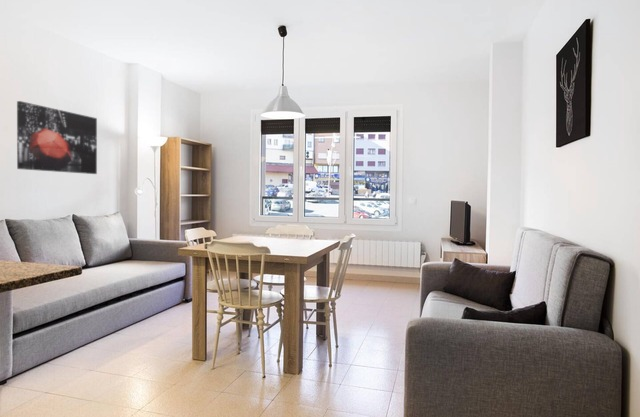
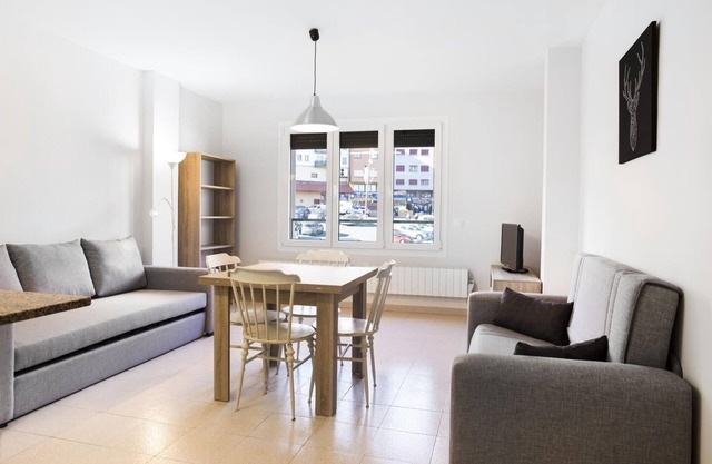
- wall art [16,100,98,175]
